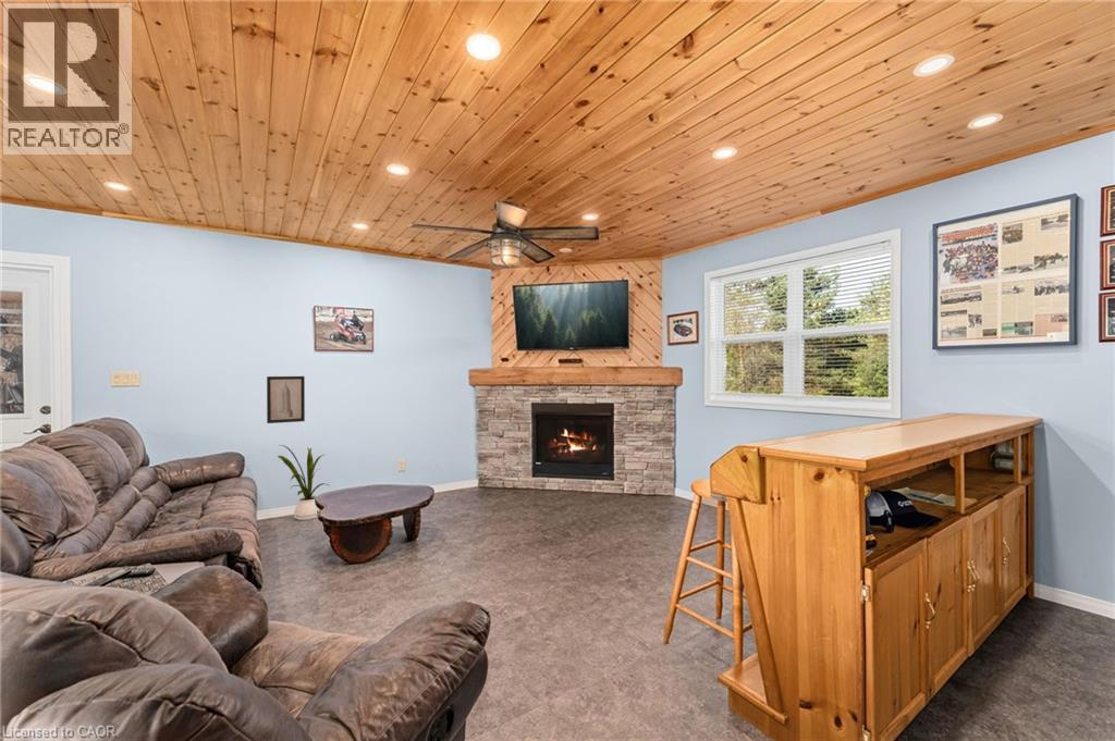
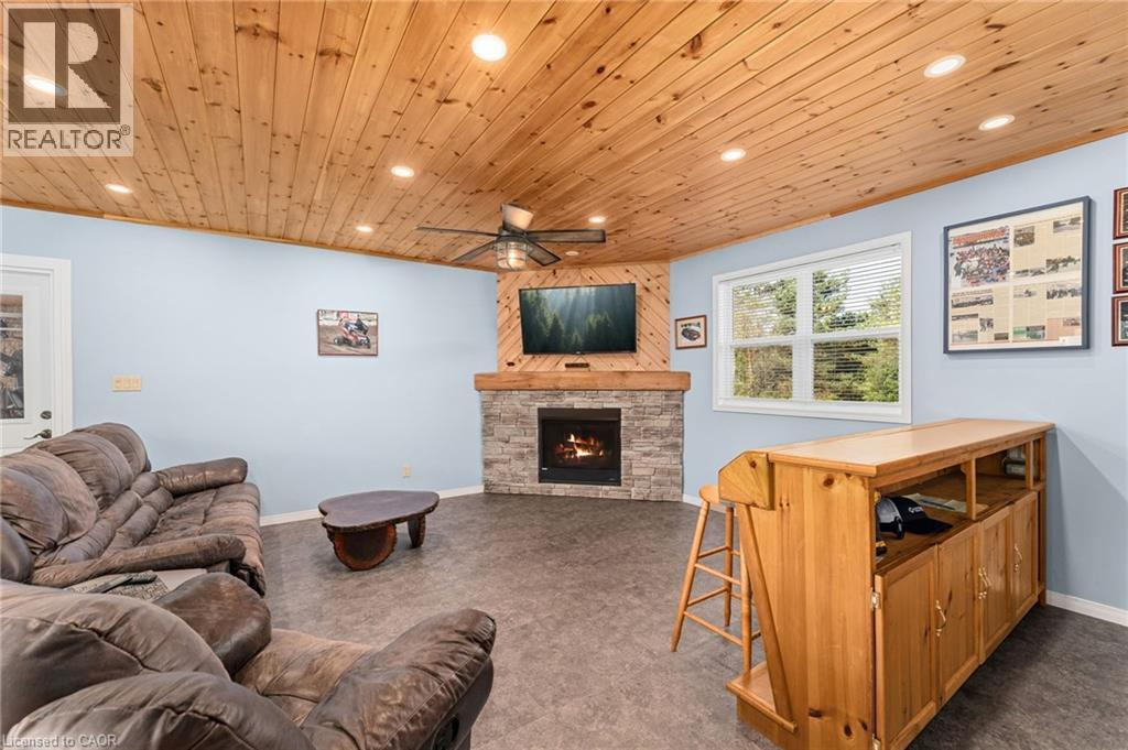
- wall art [266,375,306,424]
- house plant [277,444,331,521]
